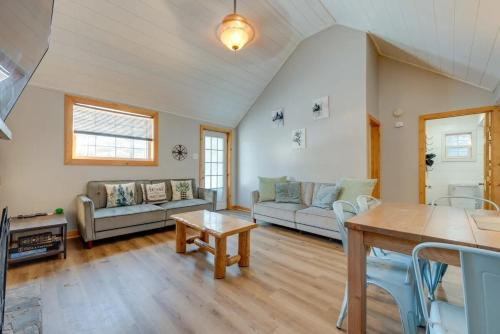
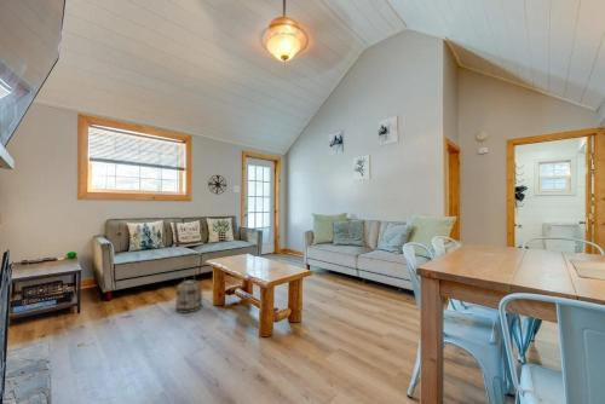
+ basket [174,273,203,314]
